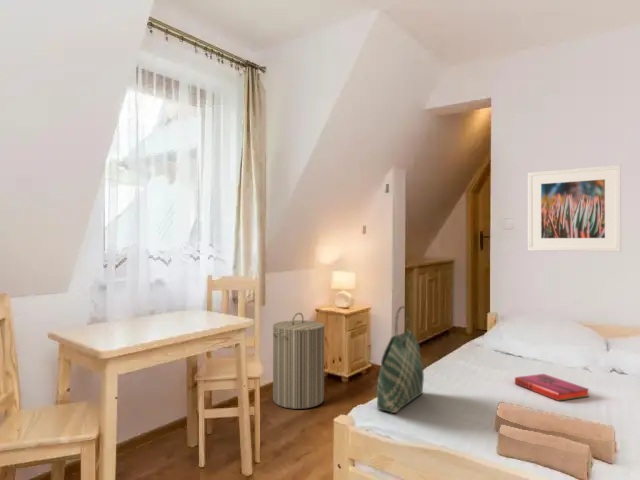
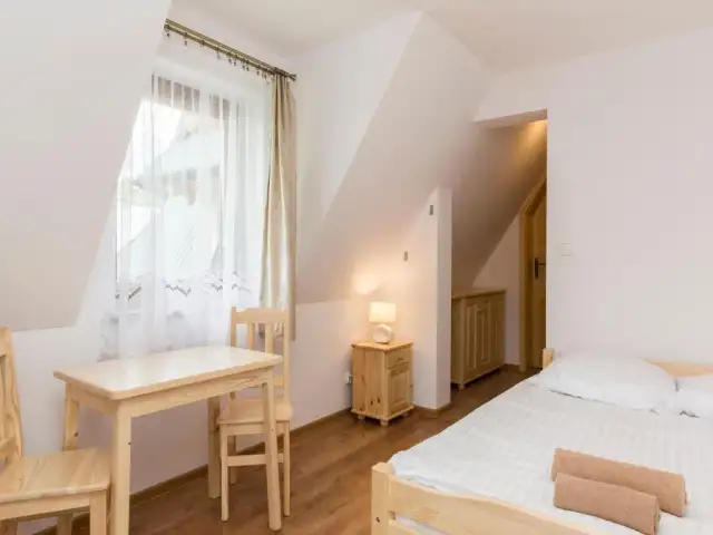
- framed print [527,164,622,253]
- hardback book [514,373,590,402]
- laundry hamper [272,312,326,410]
- tote bag [376,305,425,414]
